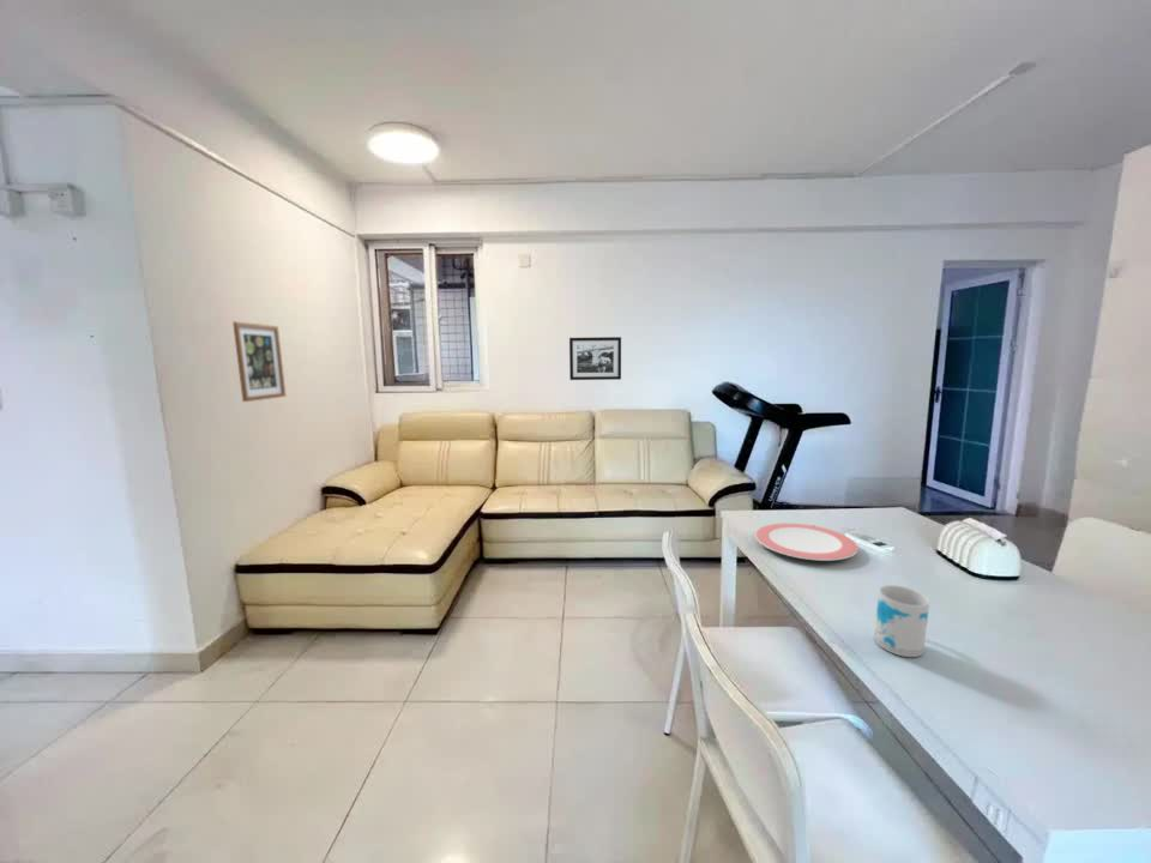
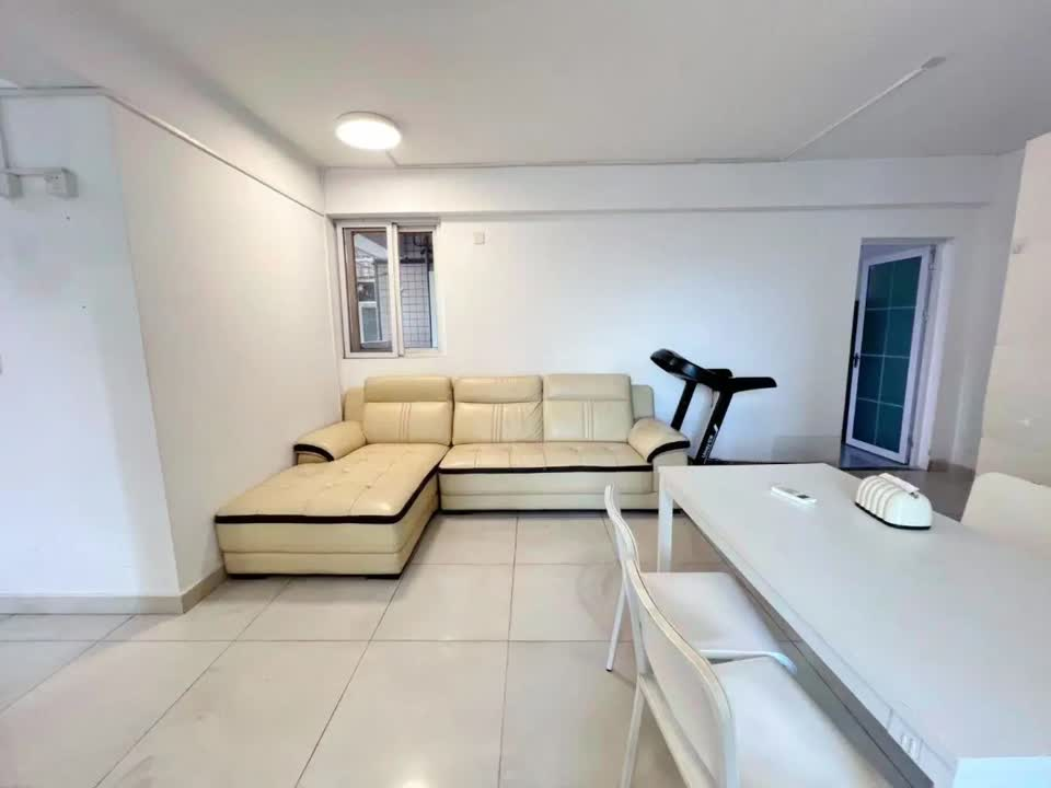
- plate [754,523,860,562]
- wall art [231,321,287,403]
- picture frame [568,336,622,381]
- mug [874,584,930,658]
